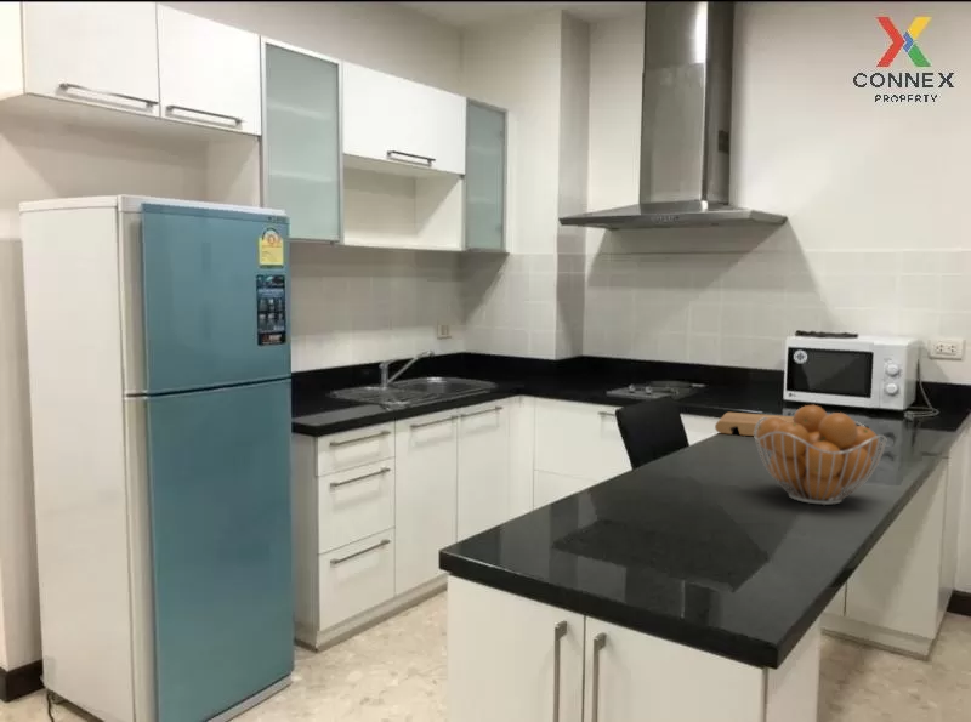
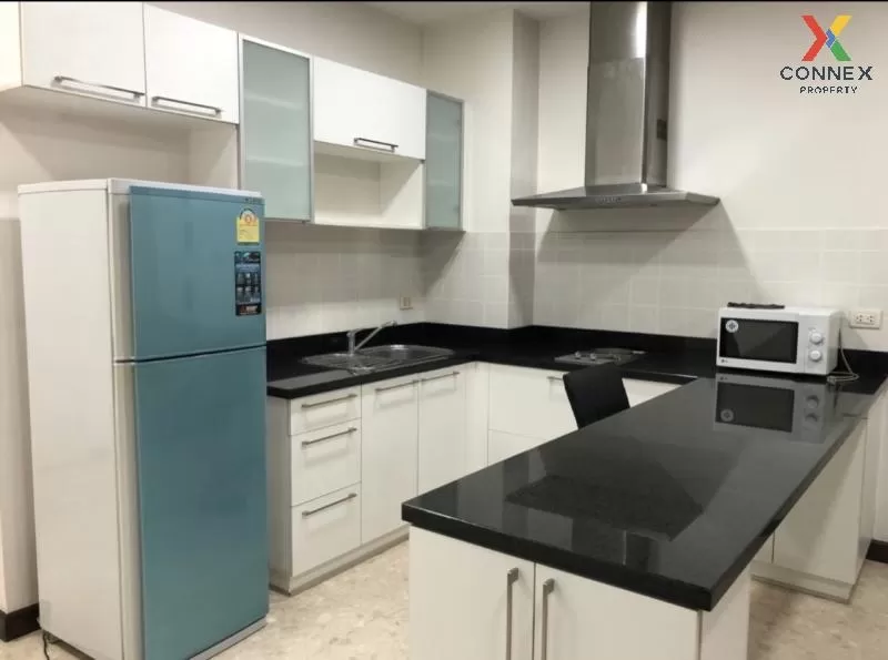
- cutting board [714,411,794,437]
- fruit basket [753,404,887,506]
